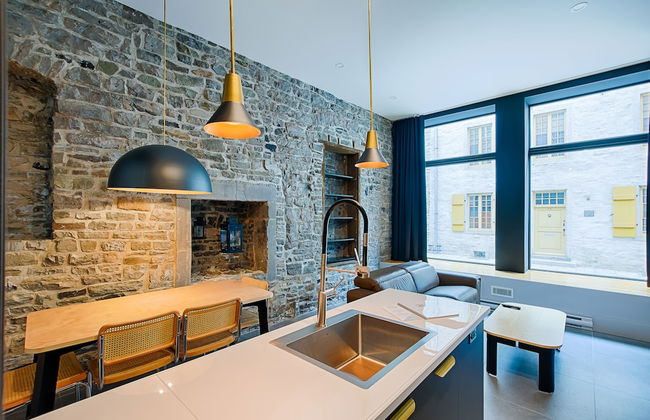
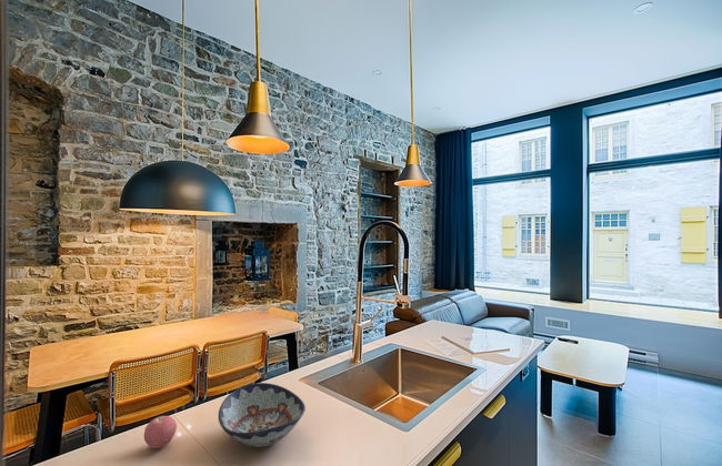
+ apple [143,415,178,449]
+ decorative bowl [218,382,307,448]
